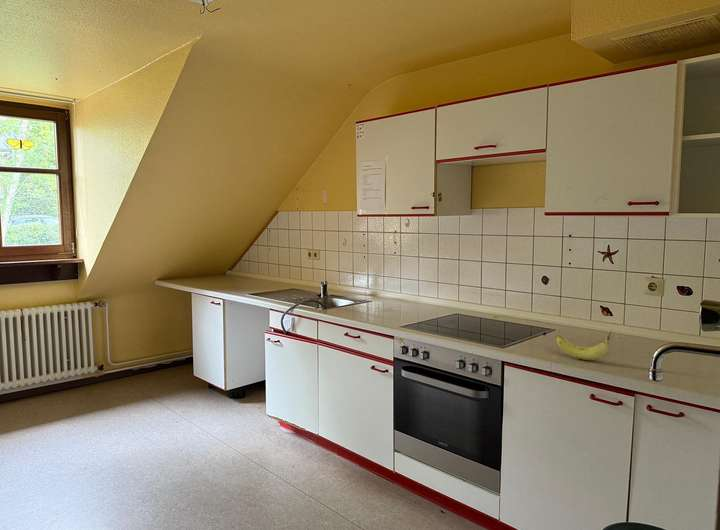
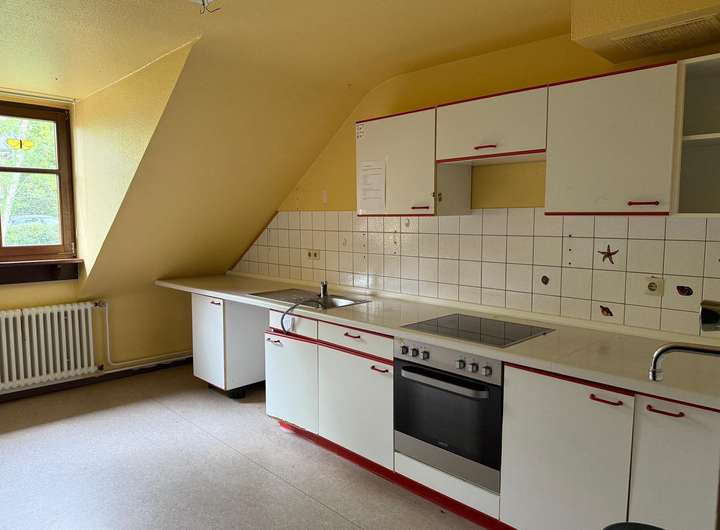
- fruit [556,330,613,361]
